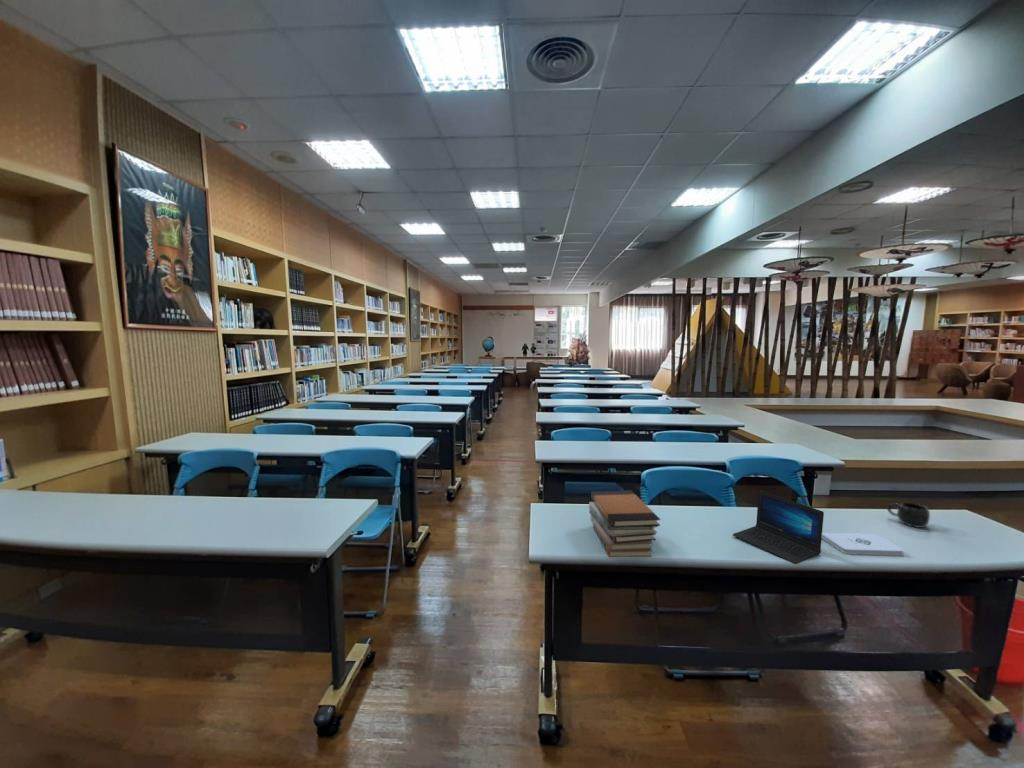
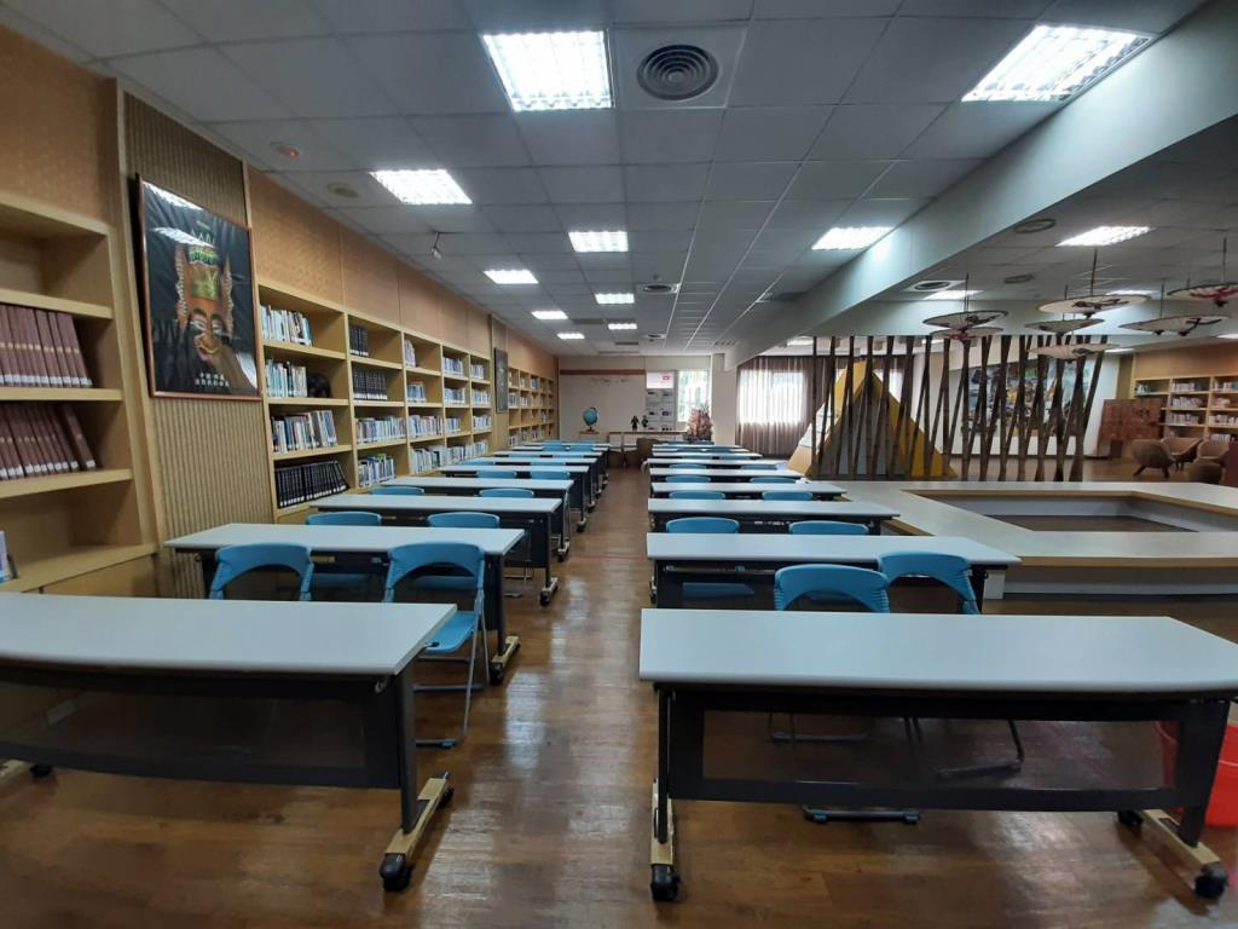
- laptop [732,489,825,565]
- mug [886,501,931,529]
- notepad [822,532,905,556]
- book stack [588,489,661,558]
